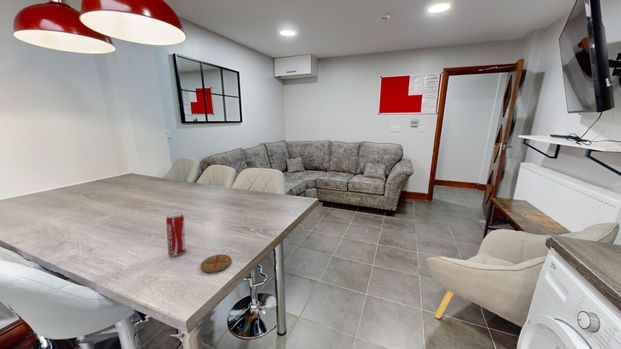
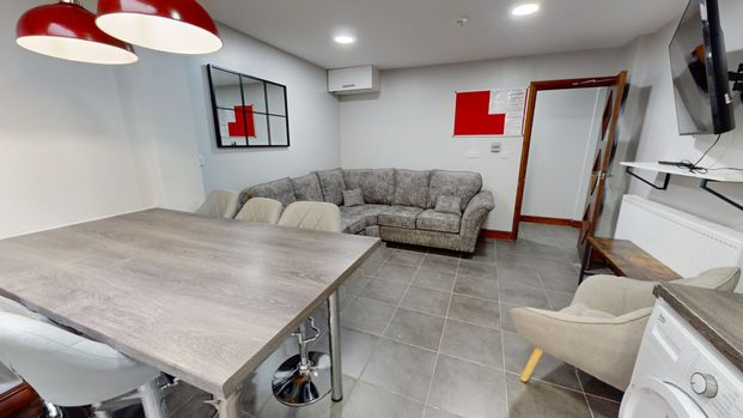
- beverage can [165,212,187,257]
- coaster [200,253,232,274]
